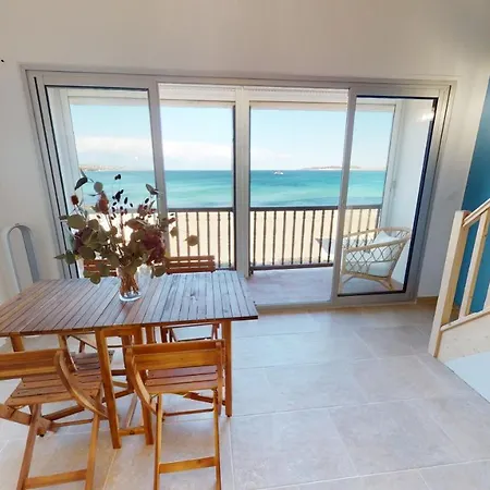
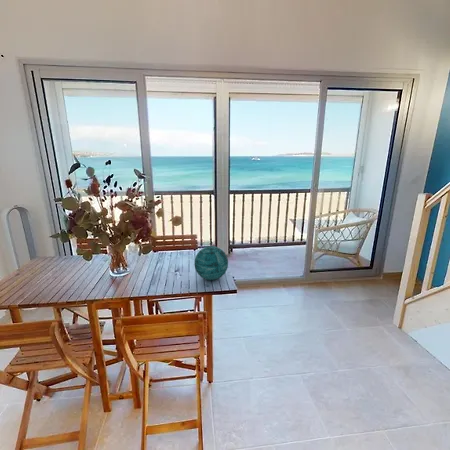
+ decorative orb [193,245,229,281]
